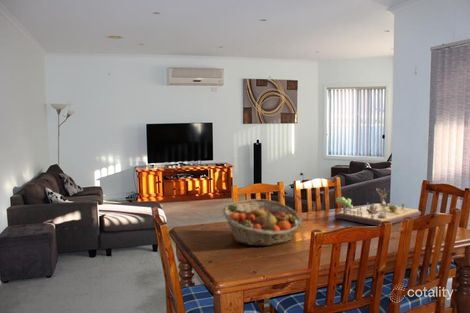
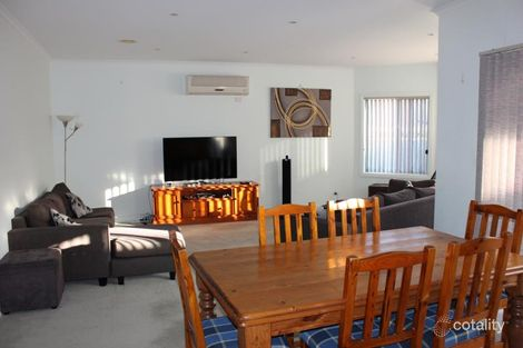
- fruit basket [222,198,303,247]
- gameboard [334,187,422,227]
